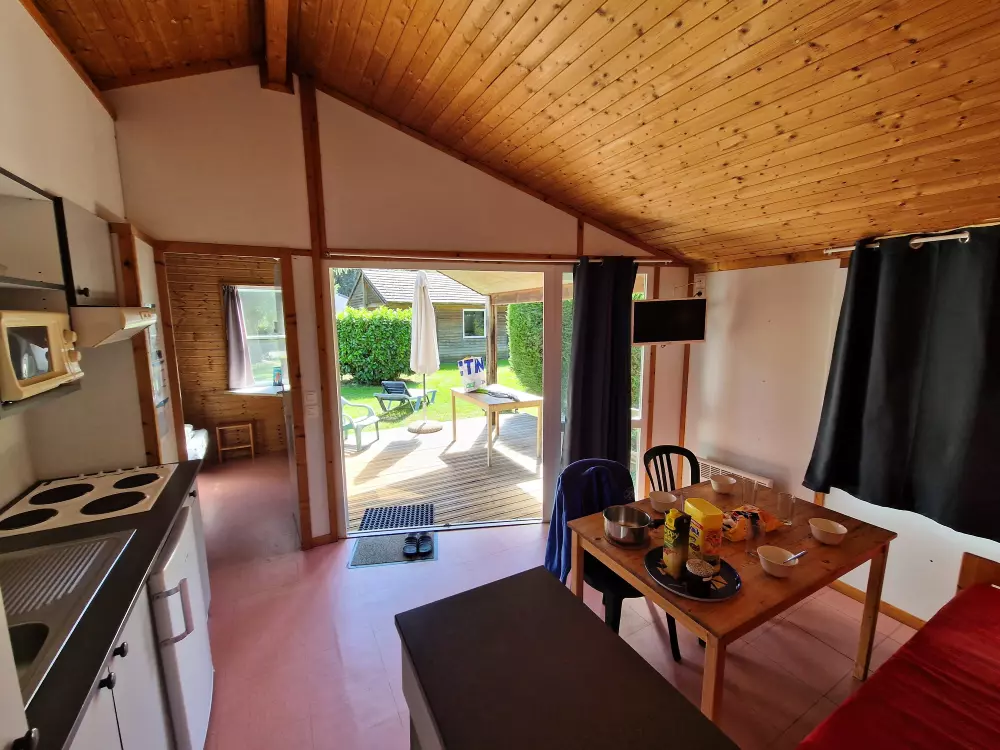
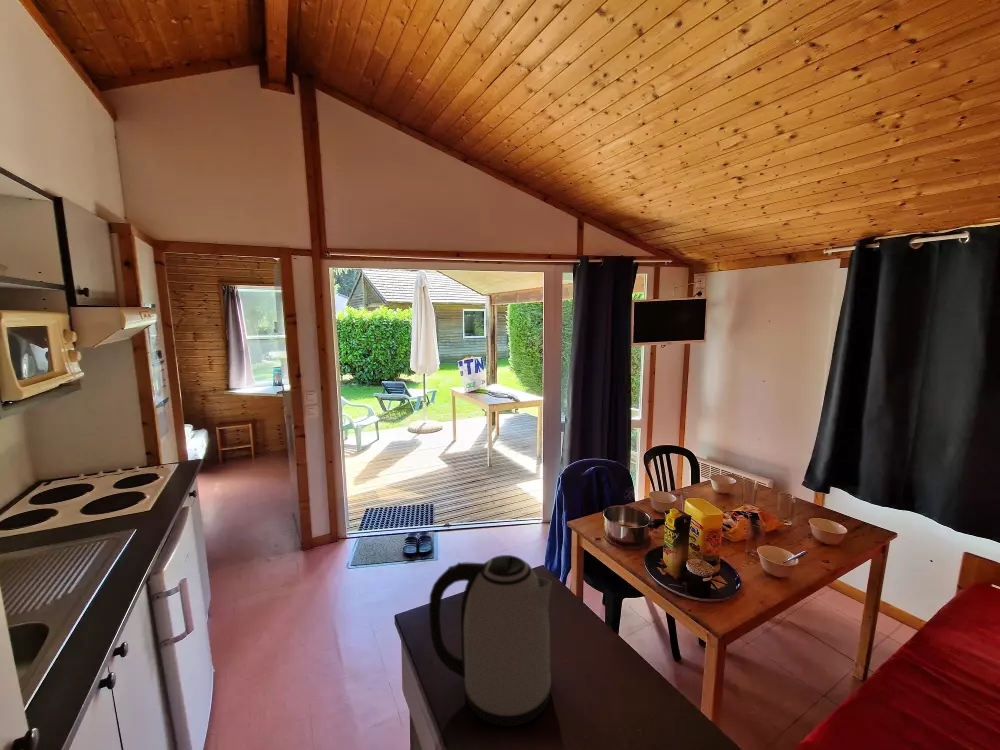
+ kettle [428,554,553,727]
